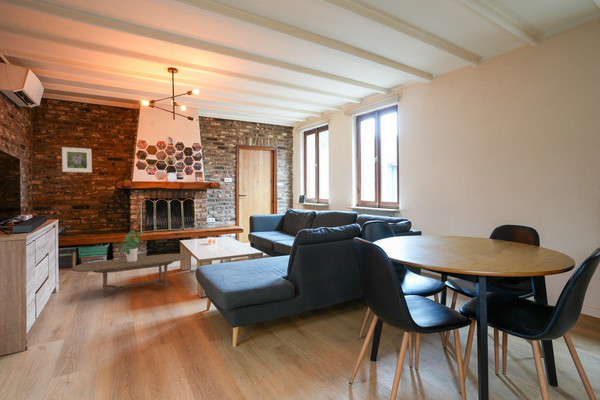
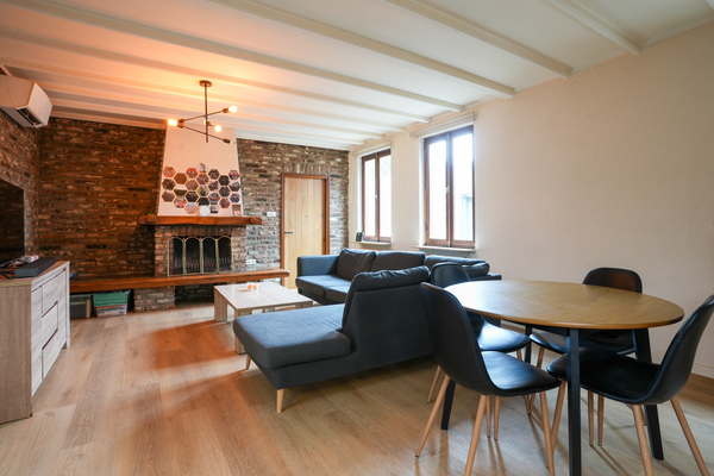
- potted plant [119,229,145,262]
- coffee table [70,253,190,299]
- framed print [61,146,93,173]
